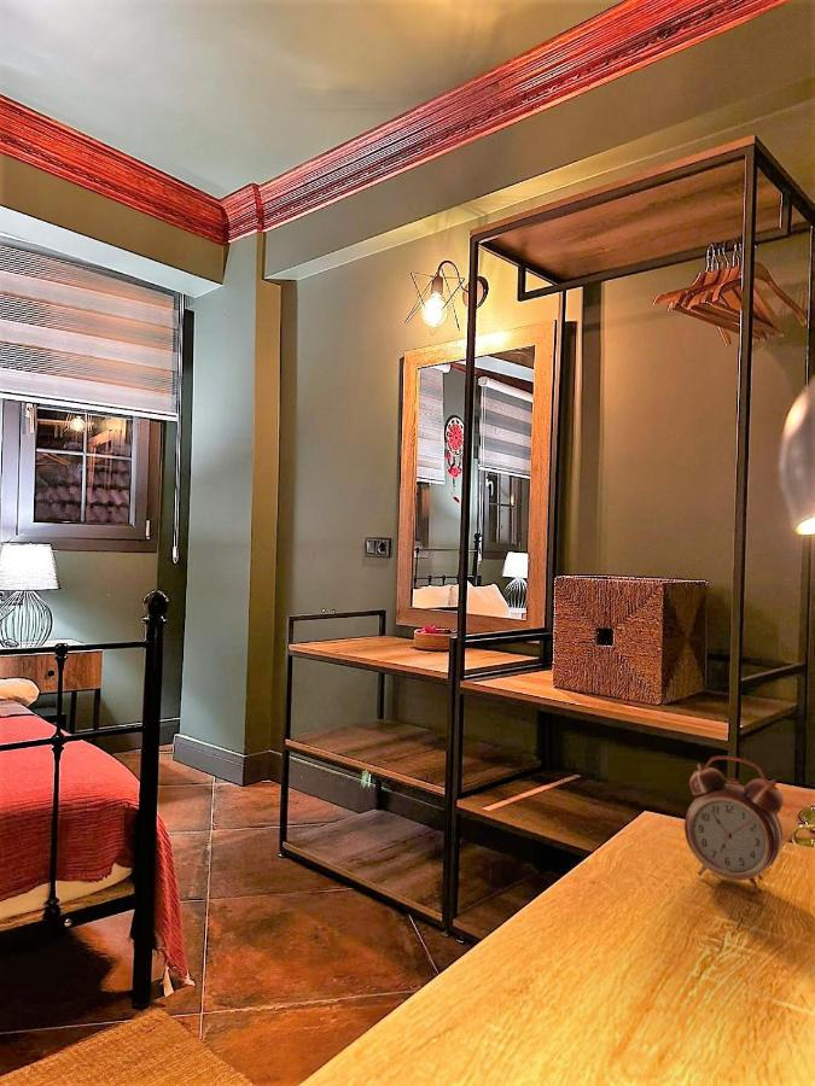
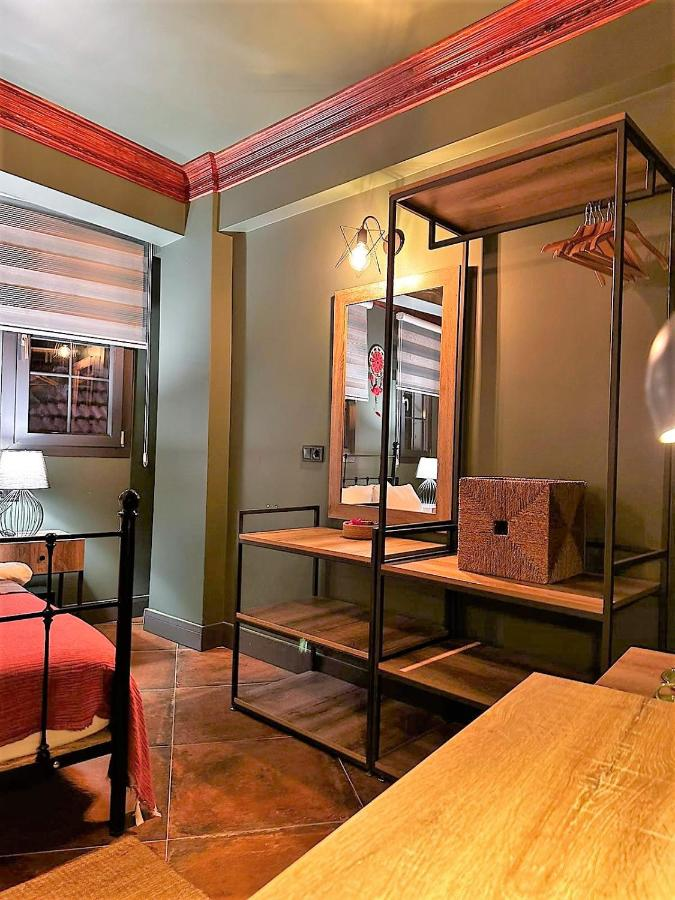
- alarm clock [683,755,785,893]
